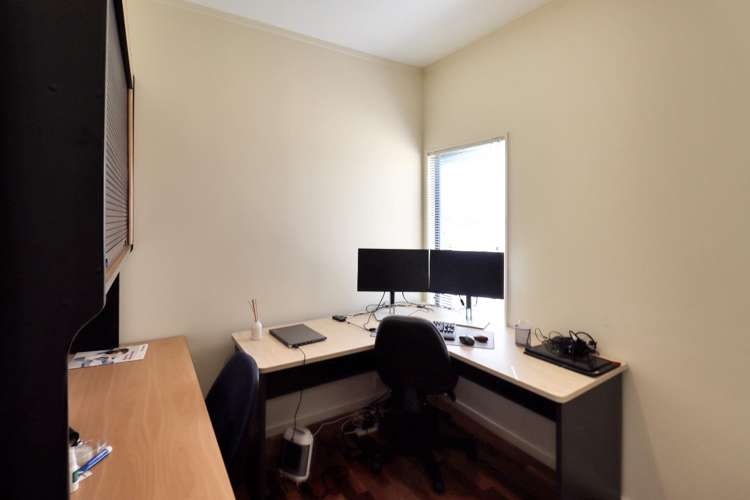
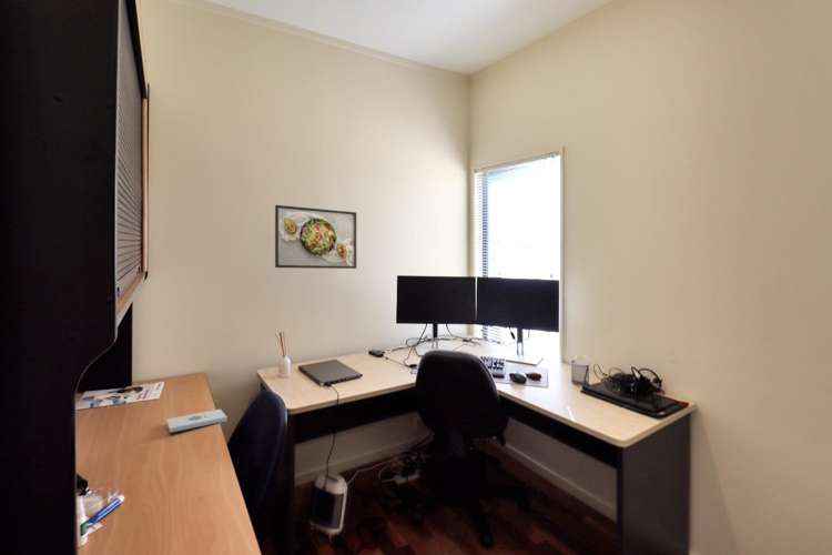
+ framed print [274,204,357,270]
+ notepad [165,408,229,434]
